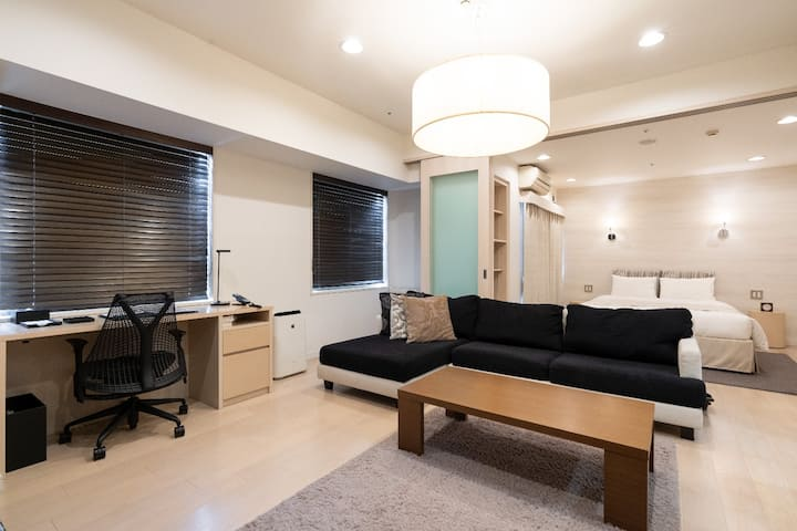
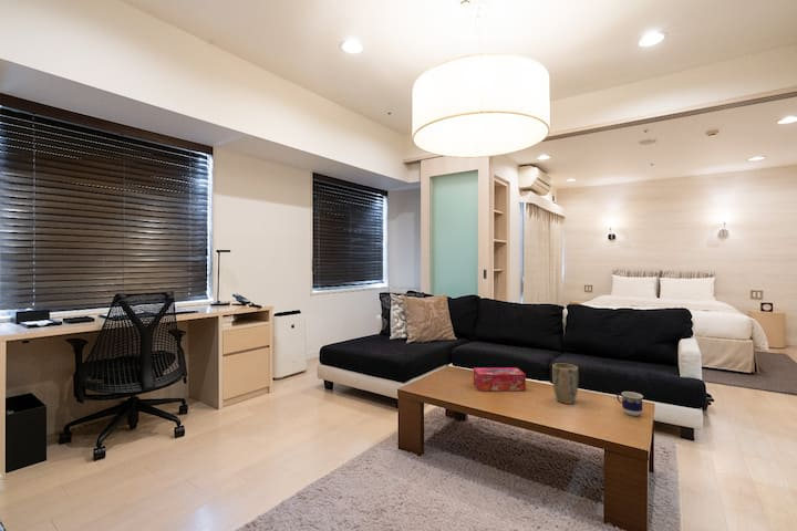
+ plant pot [551,362,579,405]
+ tissue box [473,367,527,392]
+ cup [615,391,644,417]
